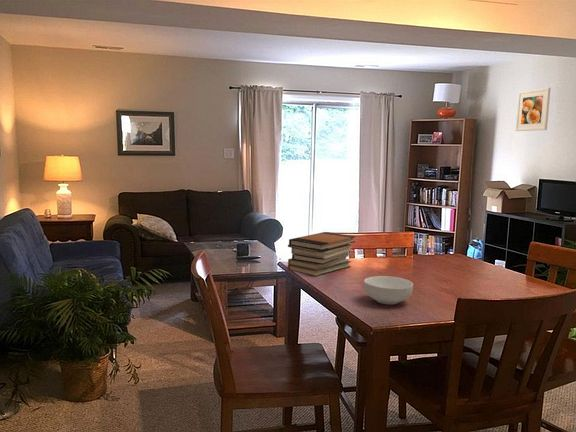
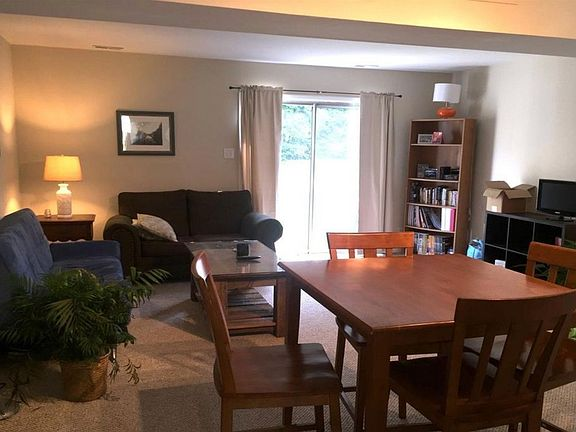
- cereal bowl [363,275,414,305]
- book stack [287,231,356,277]
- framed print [514,87,552,132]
